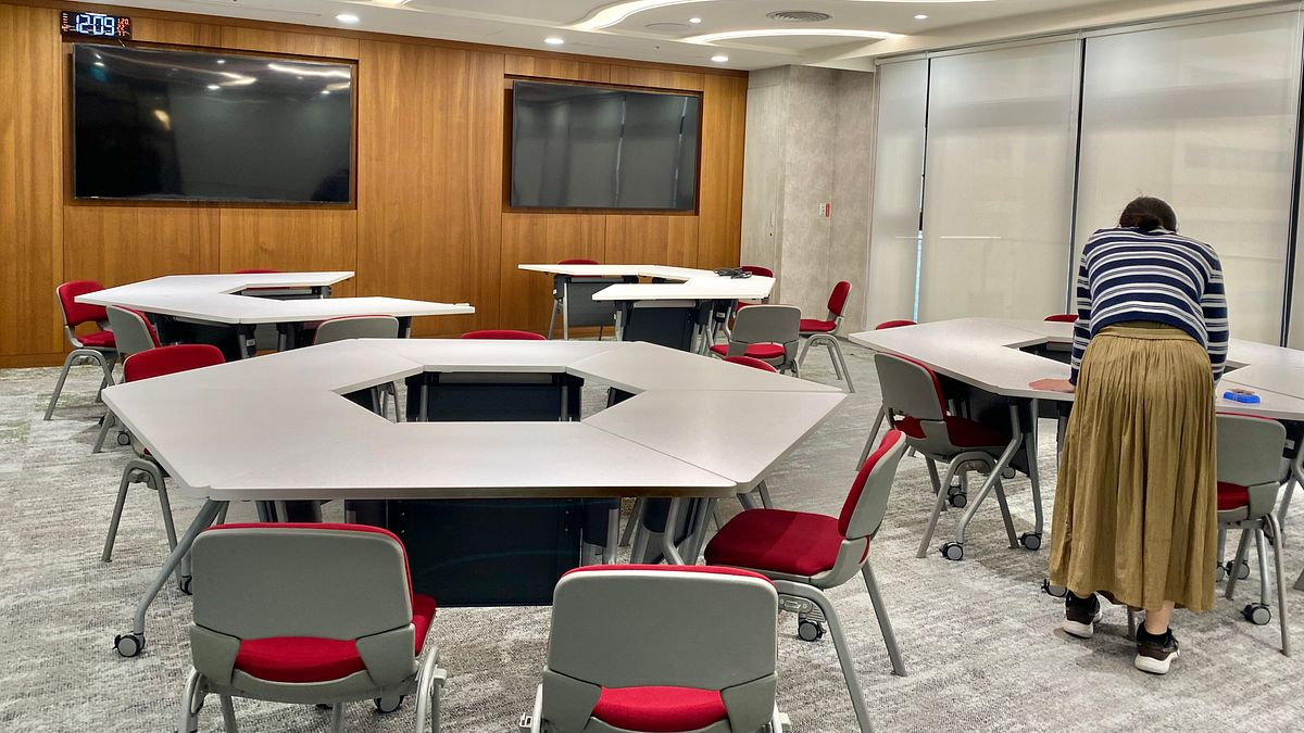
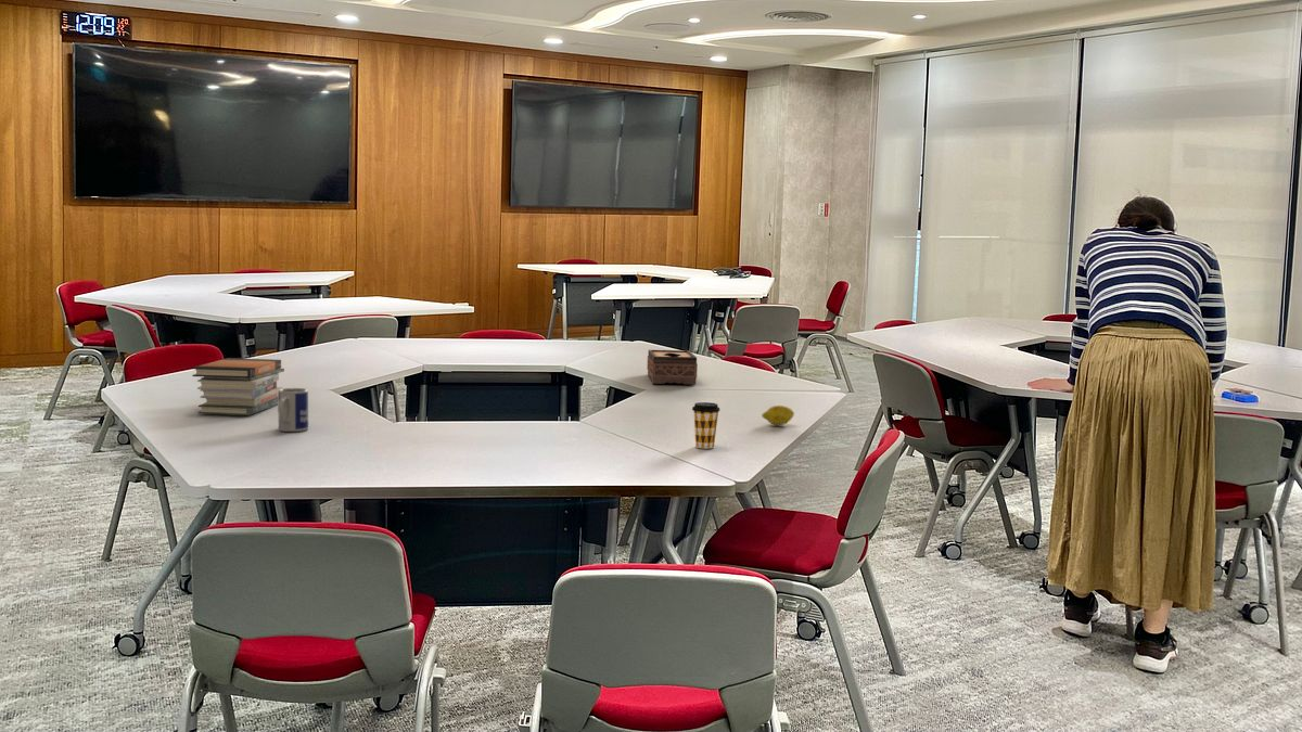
+ mug [277,387,309,433]
+ fruit [761,404,795,426]
+ book stack [191,357,285,416]
+ tissue box [646,349,699,385]
+ coffee cup [691,401,722,450]
